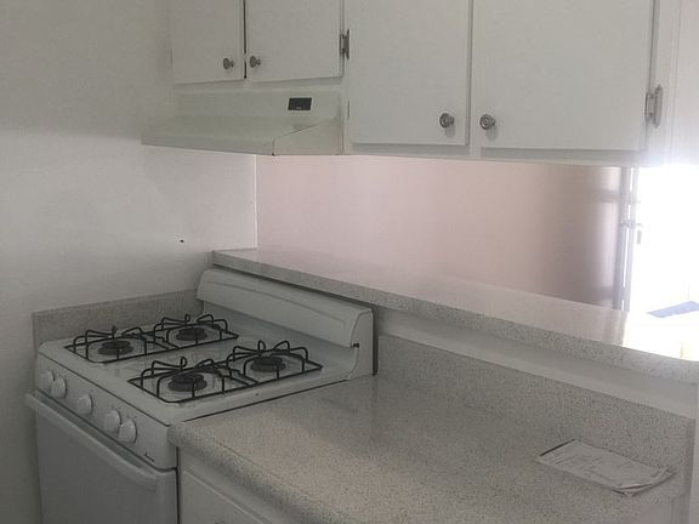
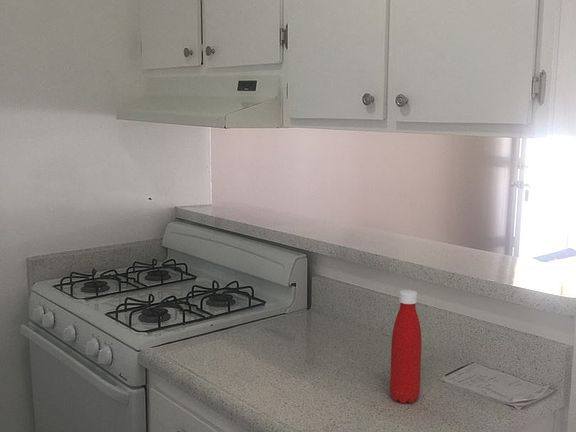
+ bottle [389,289,423,404]
